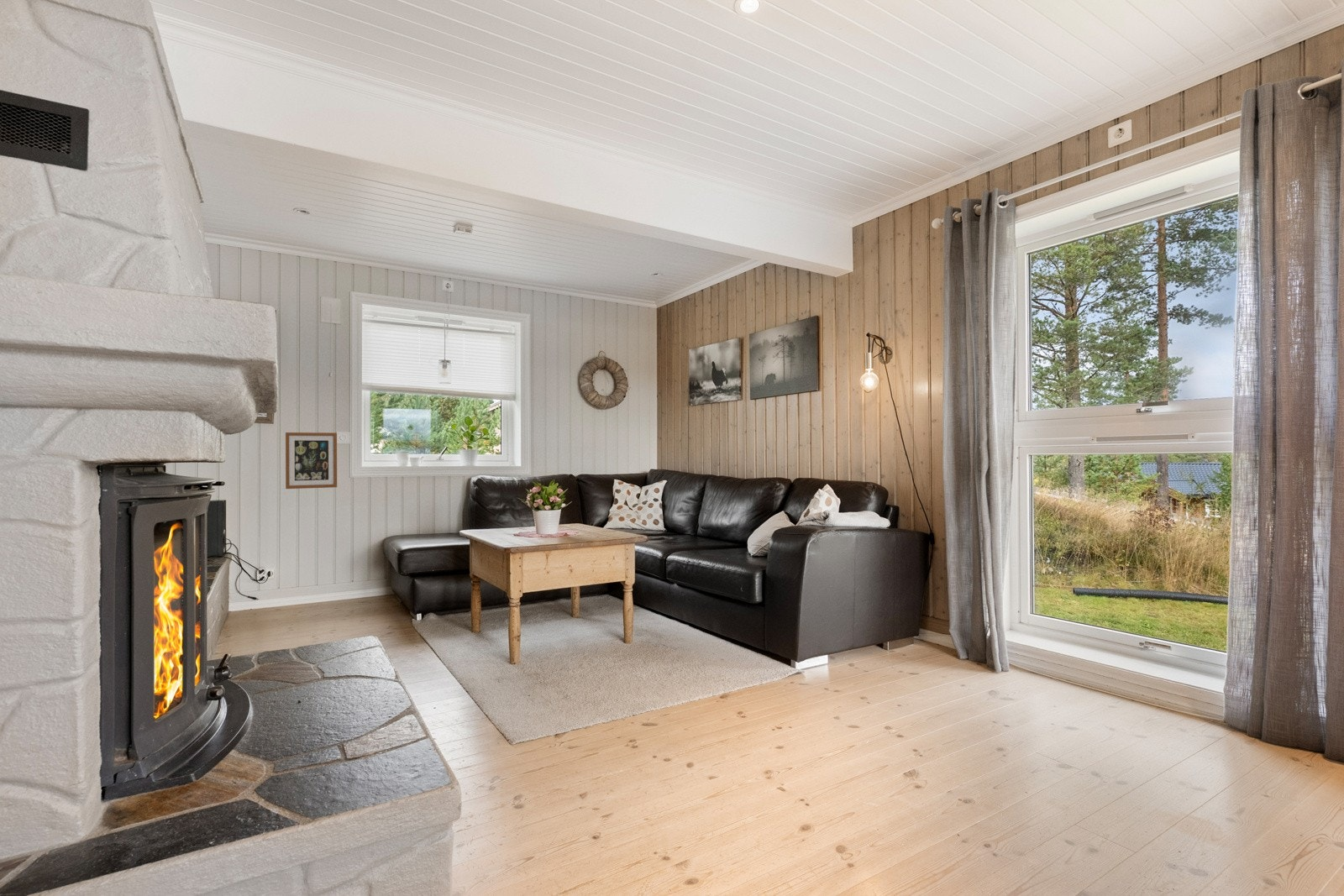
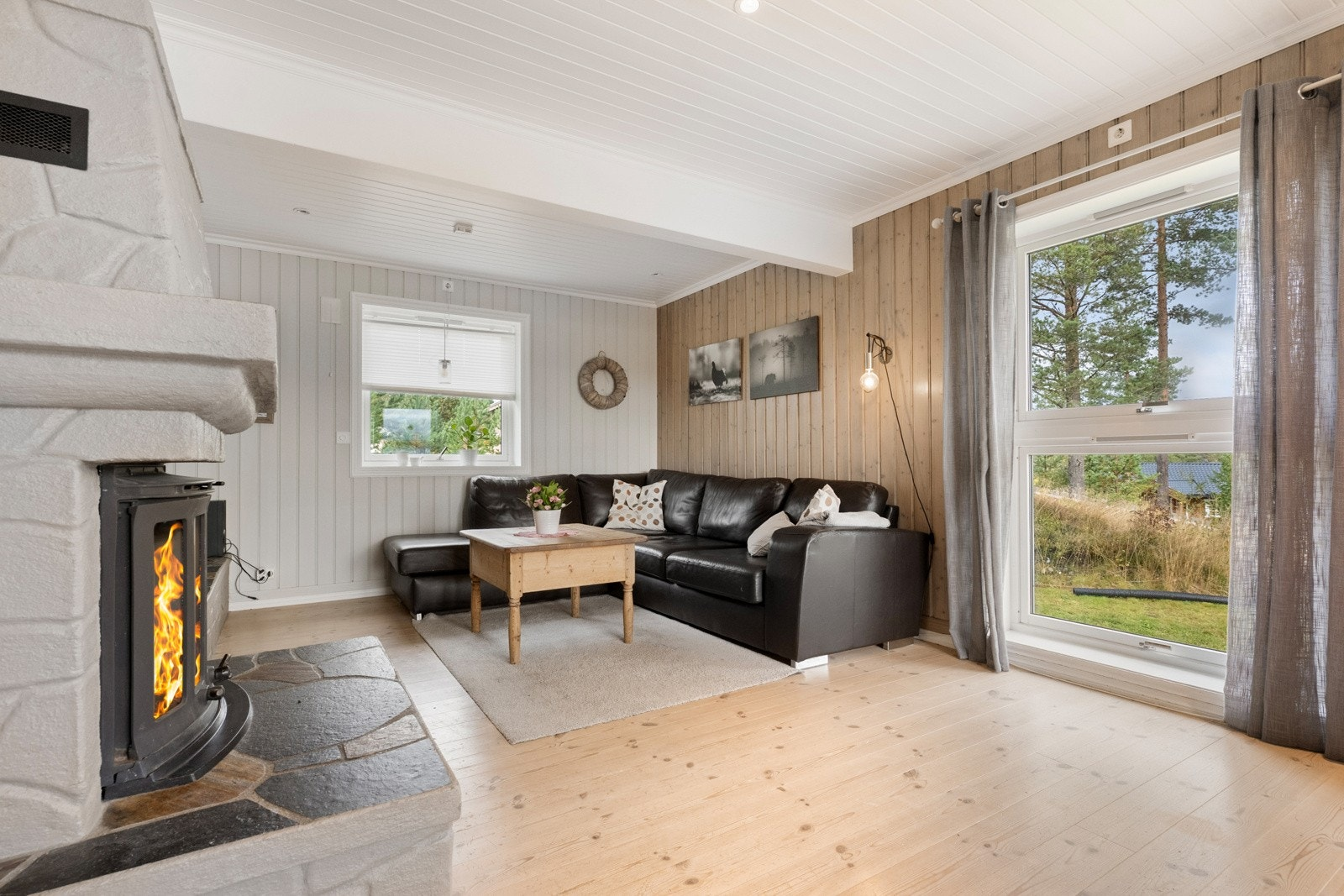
- wall art [285,432,338,490]
